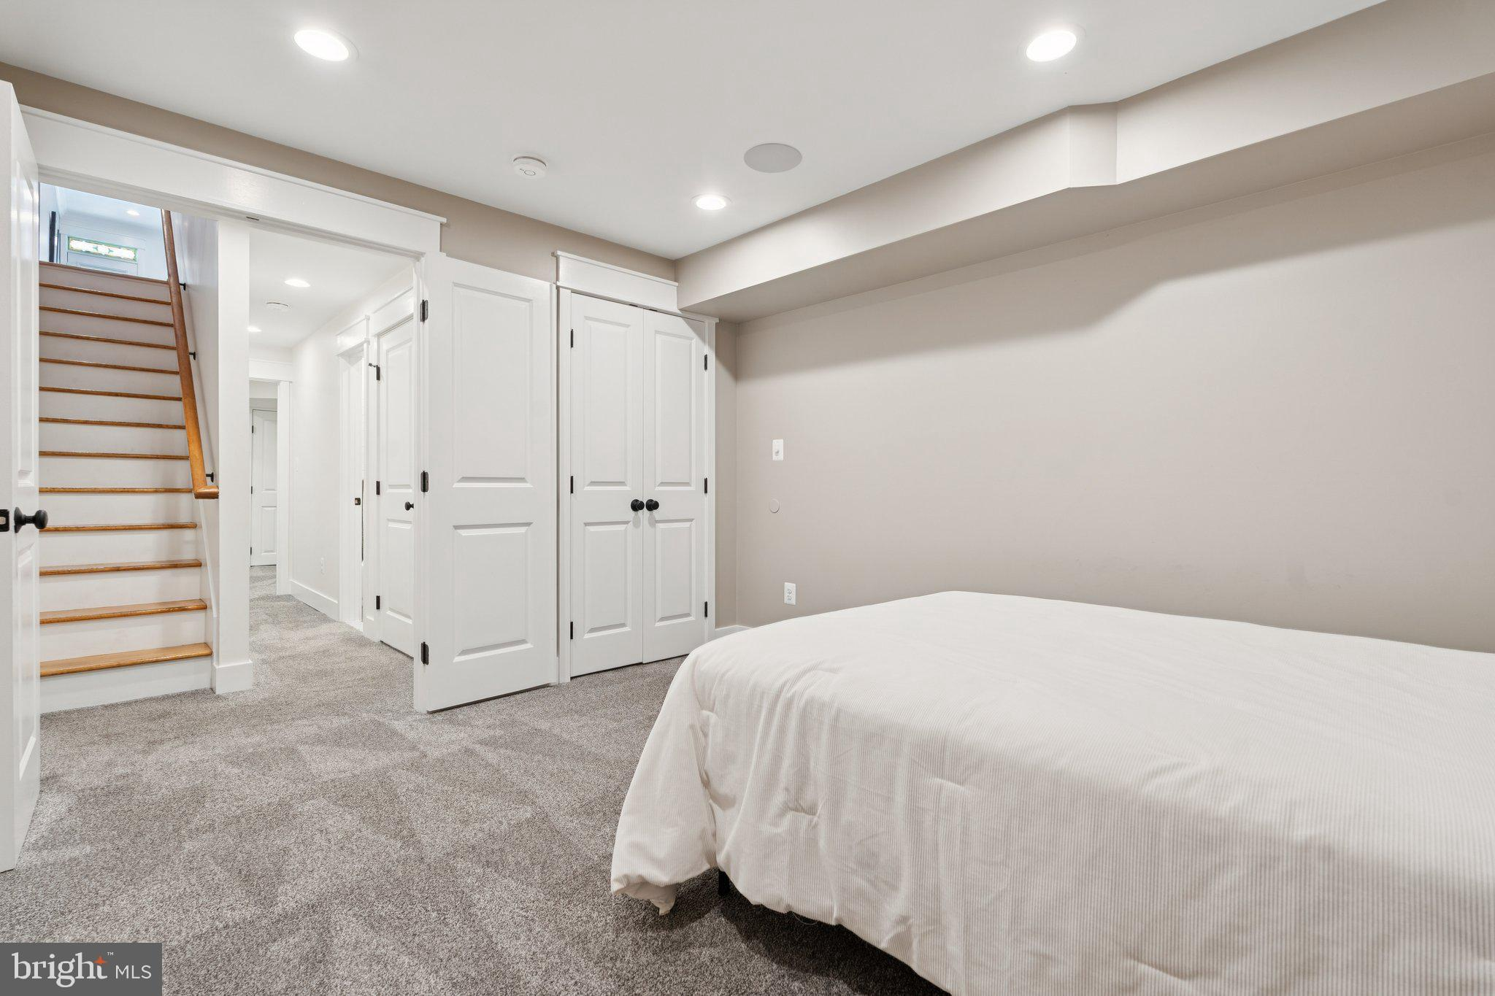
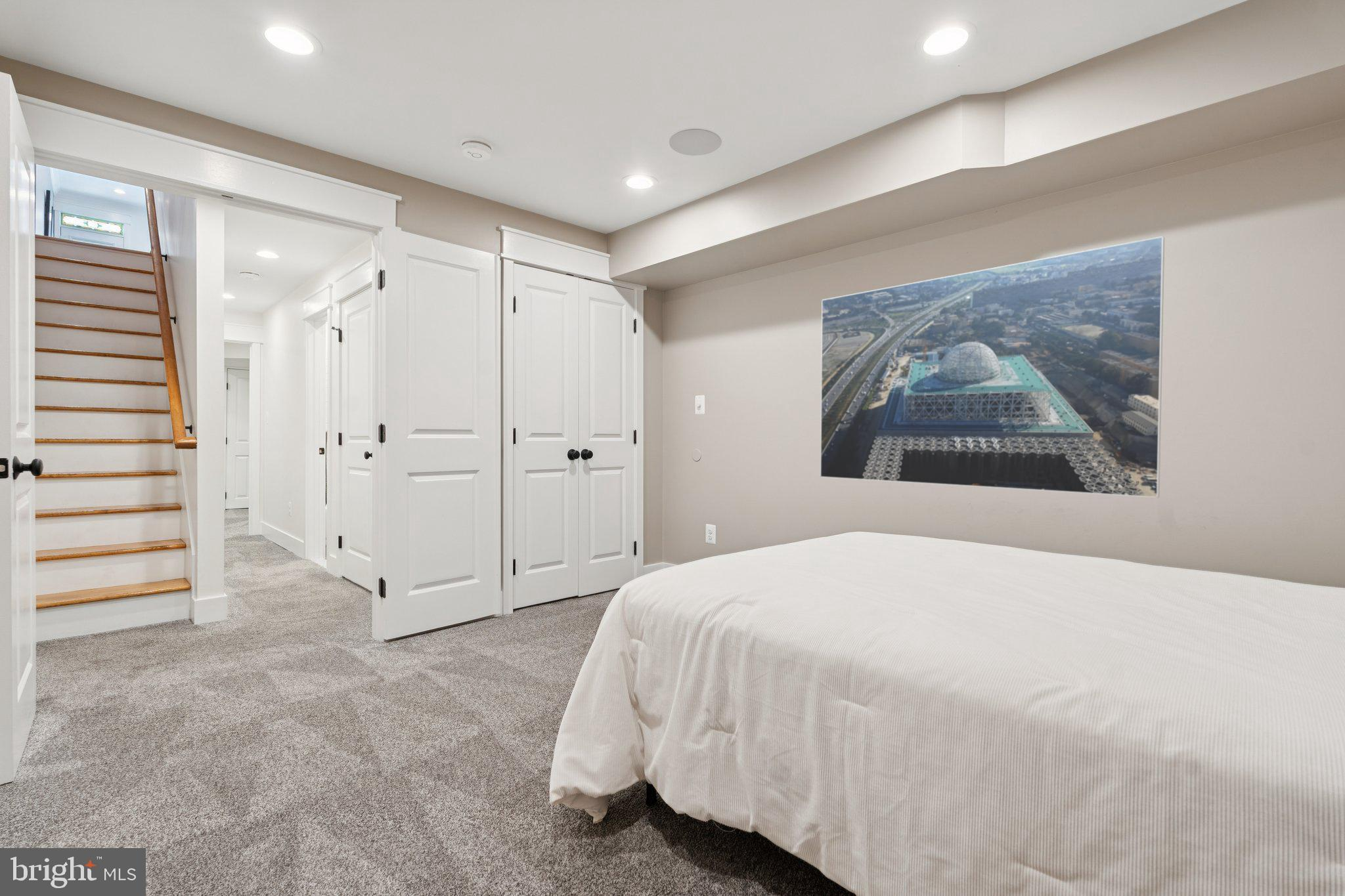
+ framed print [820,236,1165,498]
